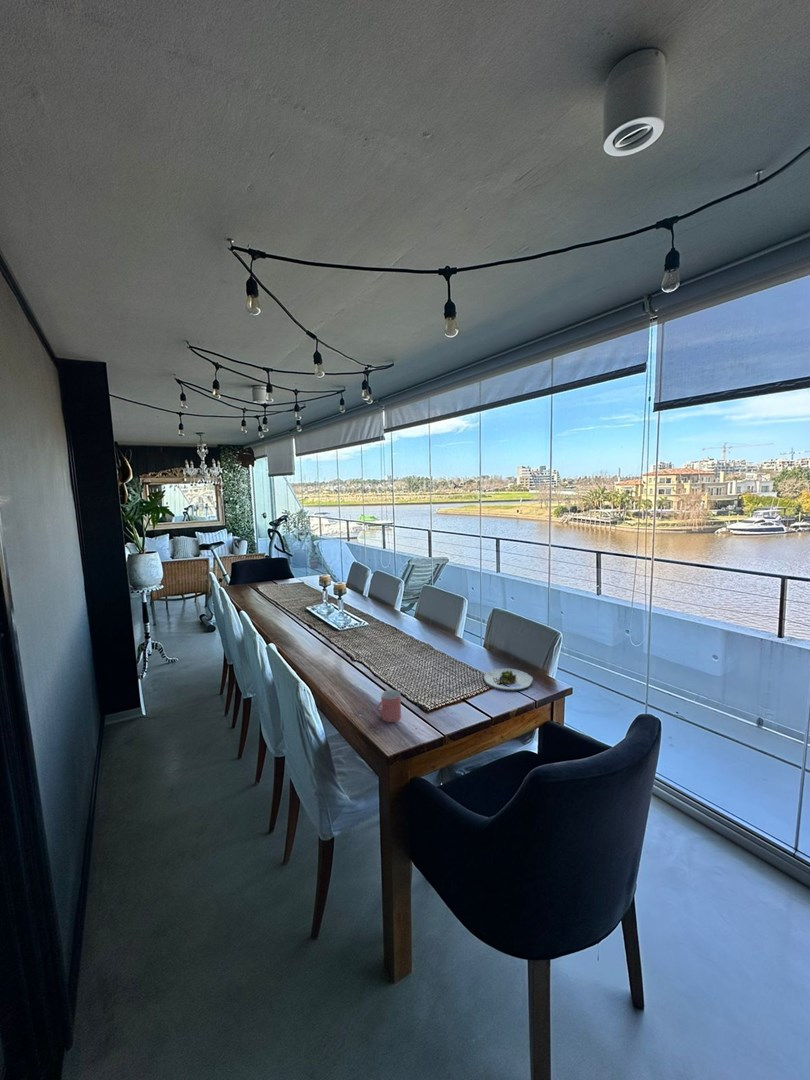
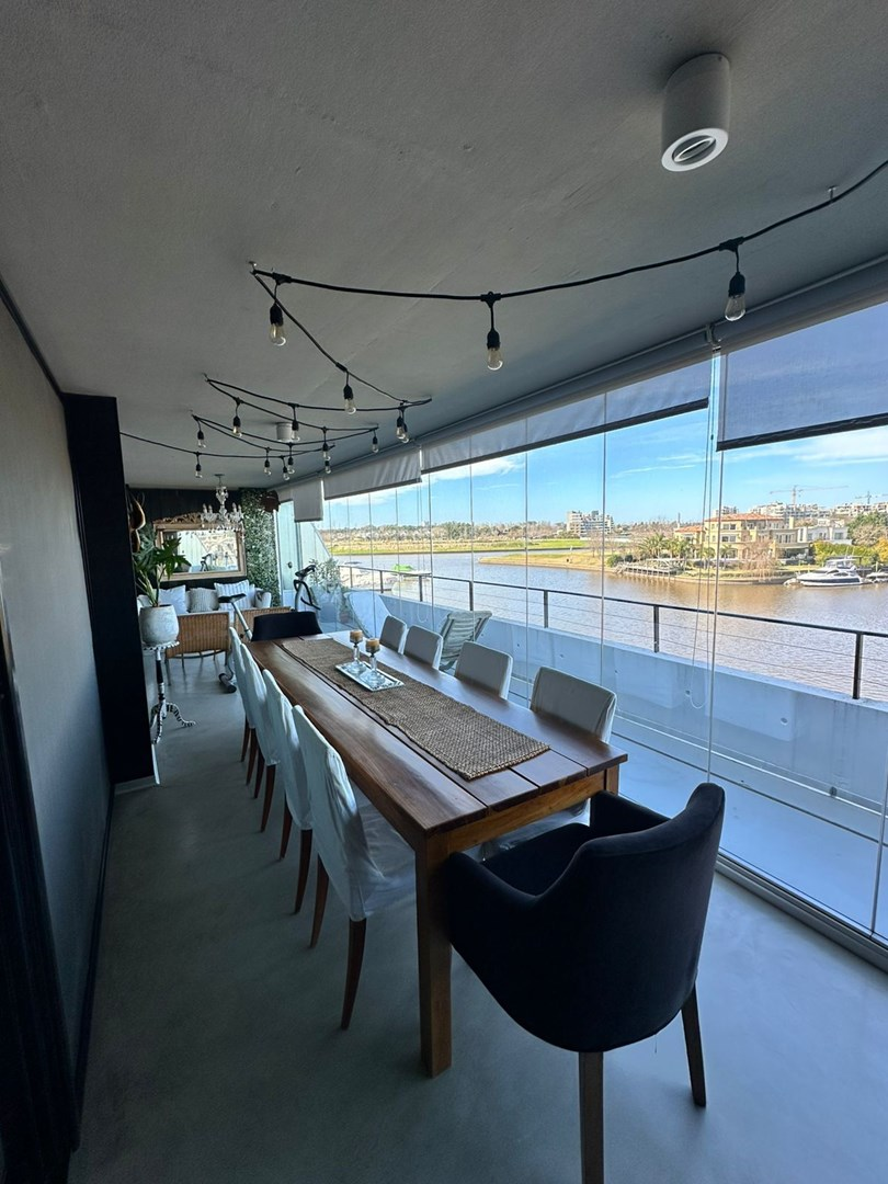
- salad plate [483,668,534,692]
- cup [376,689,402,723]
